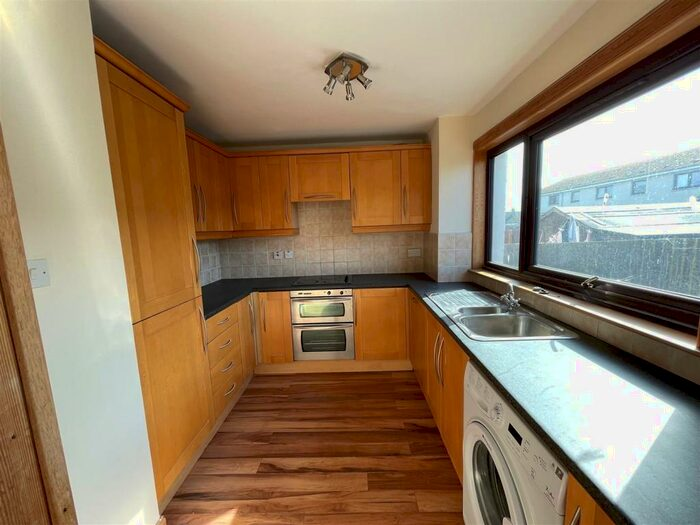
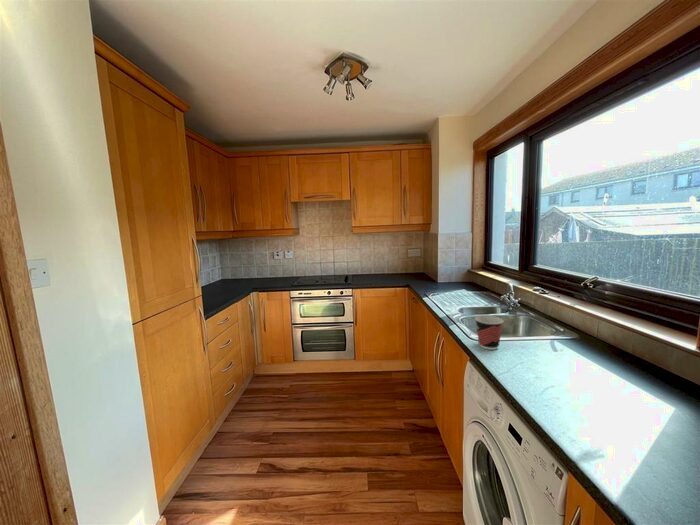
+ cup [474,314,504,351]
